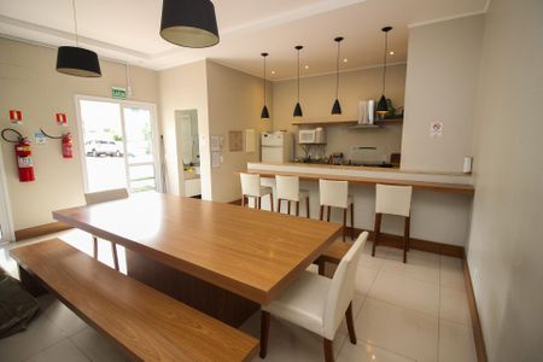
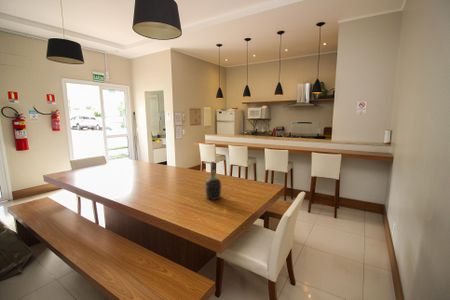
+ cognac bottle [204,161,222,201]
